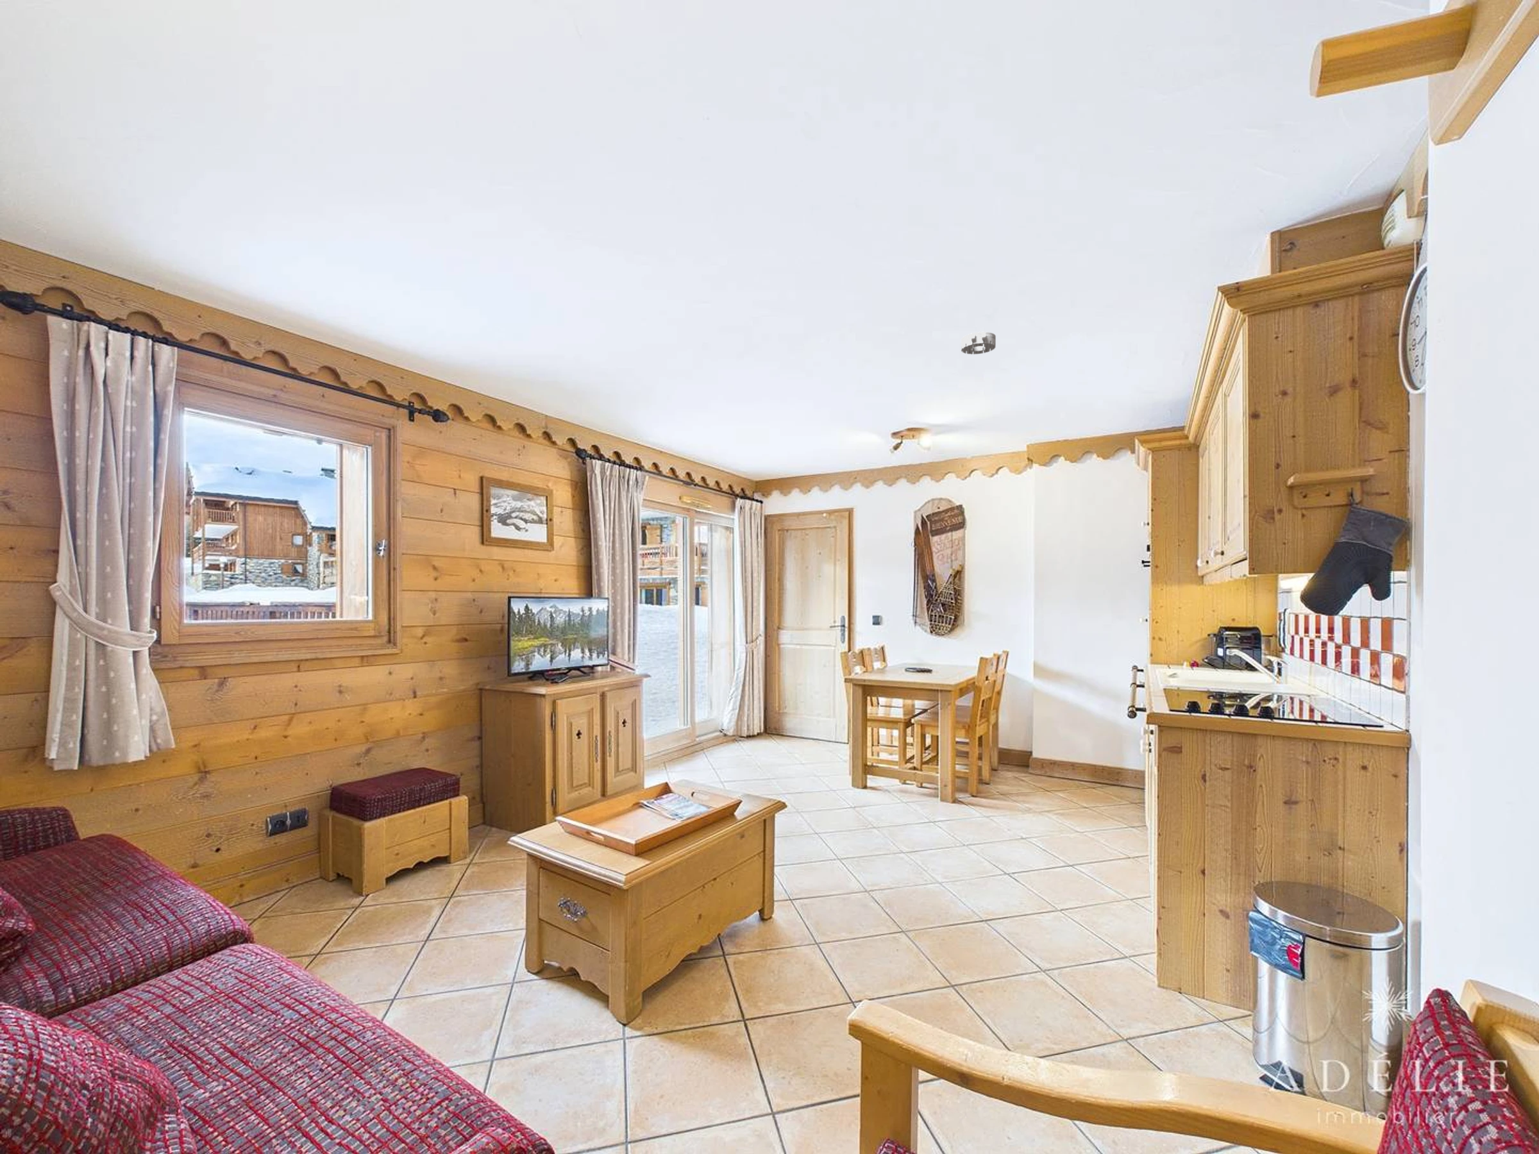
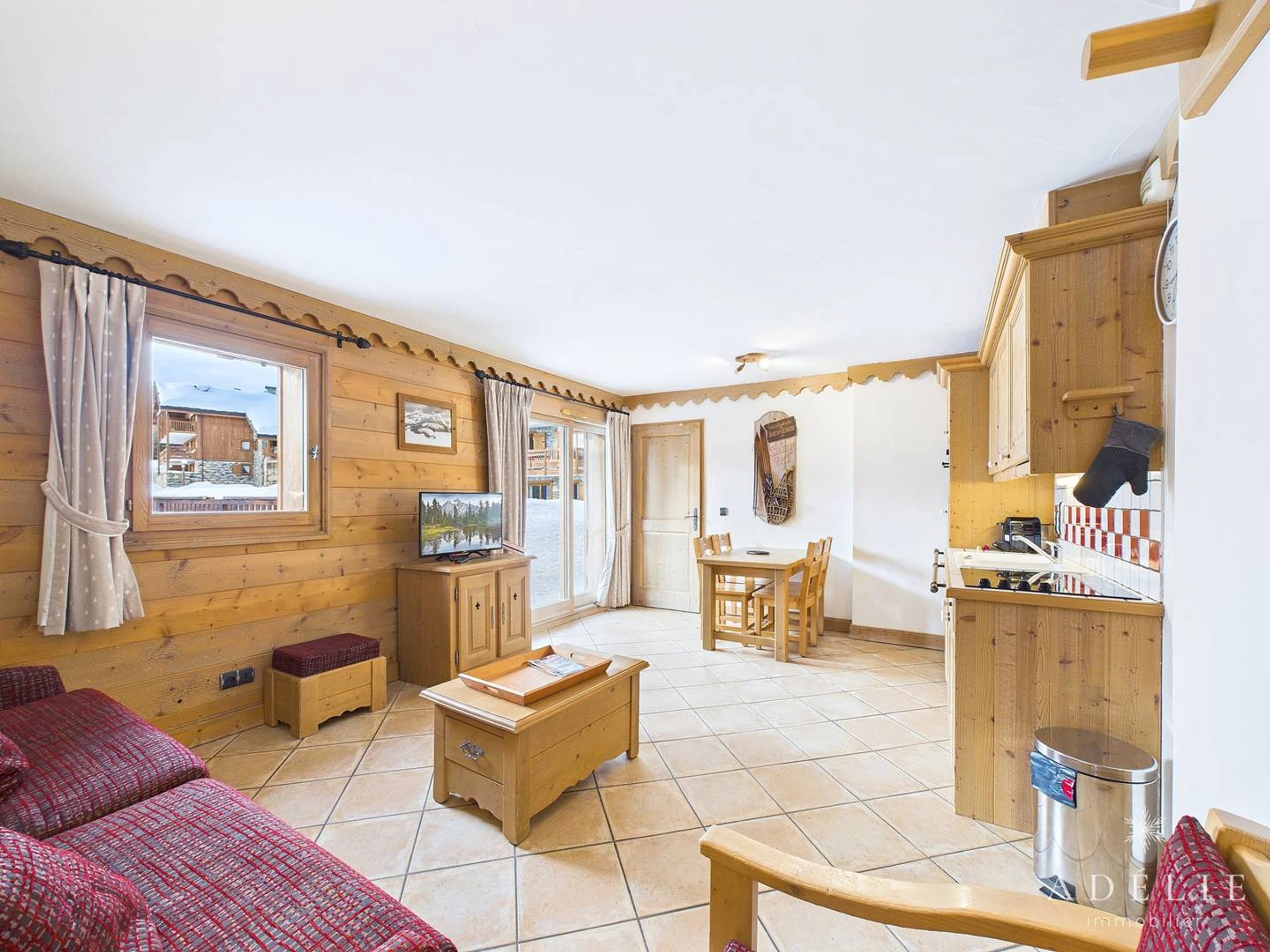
- smoke detector [961,331,996,355]
